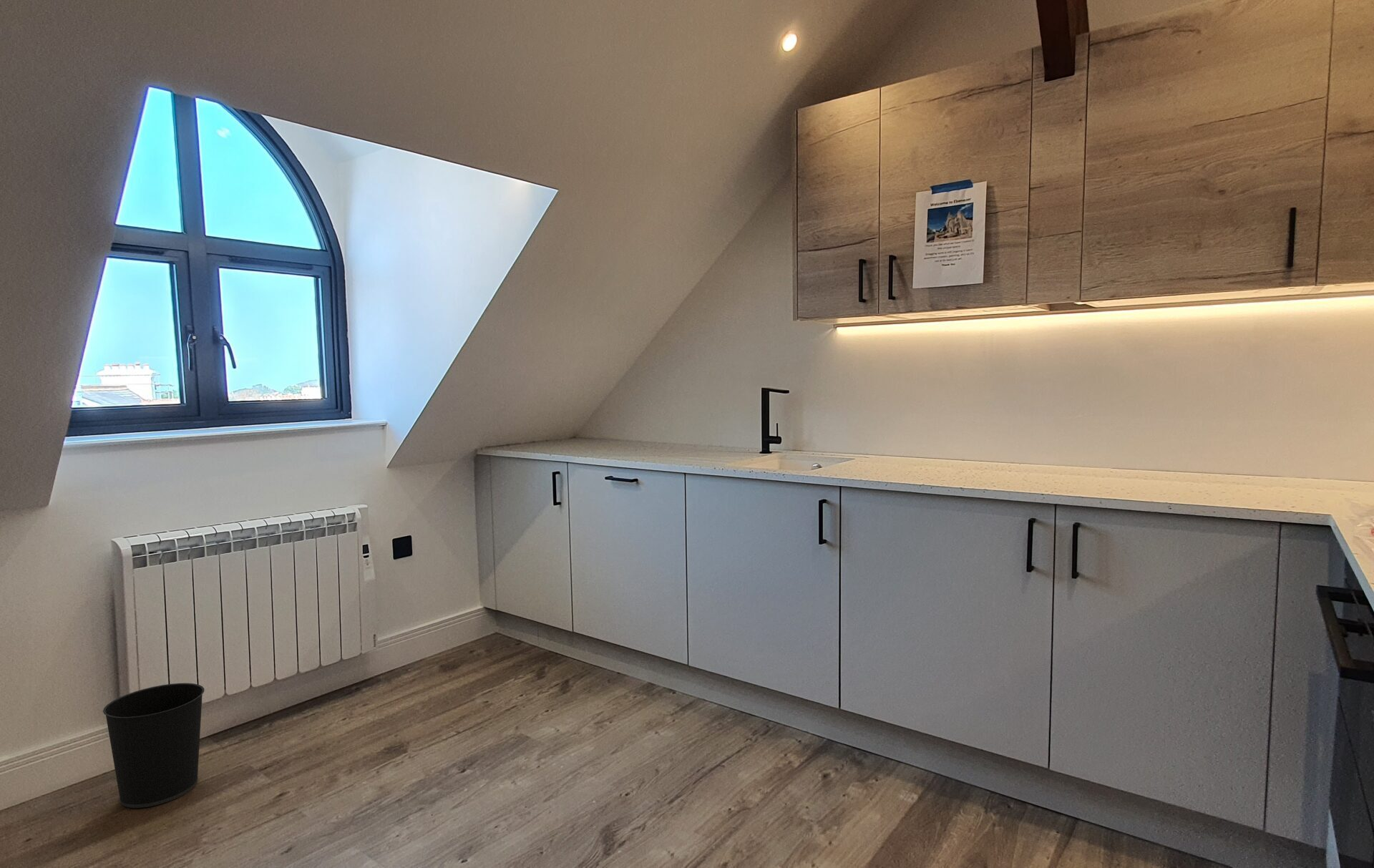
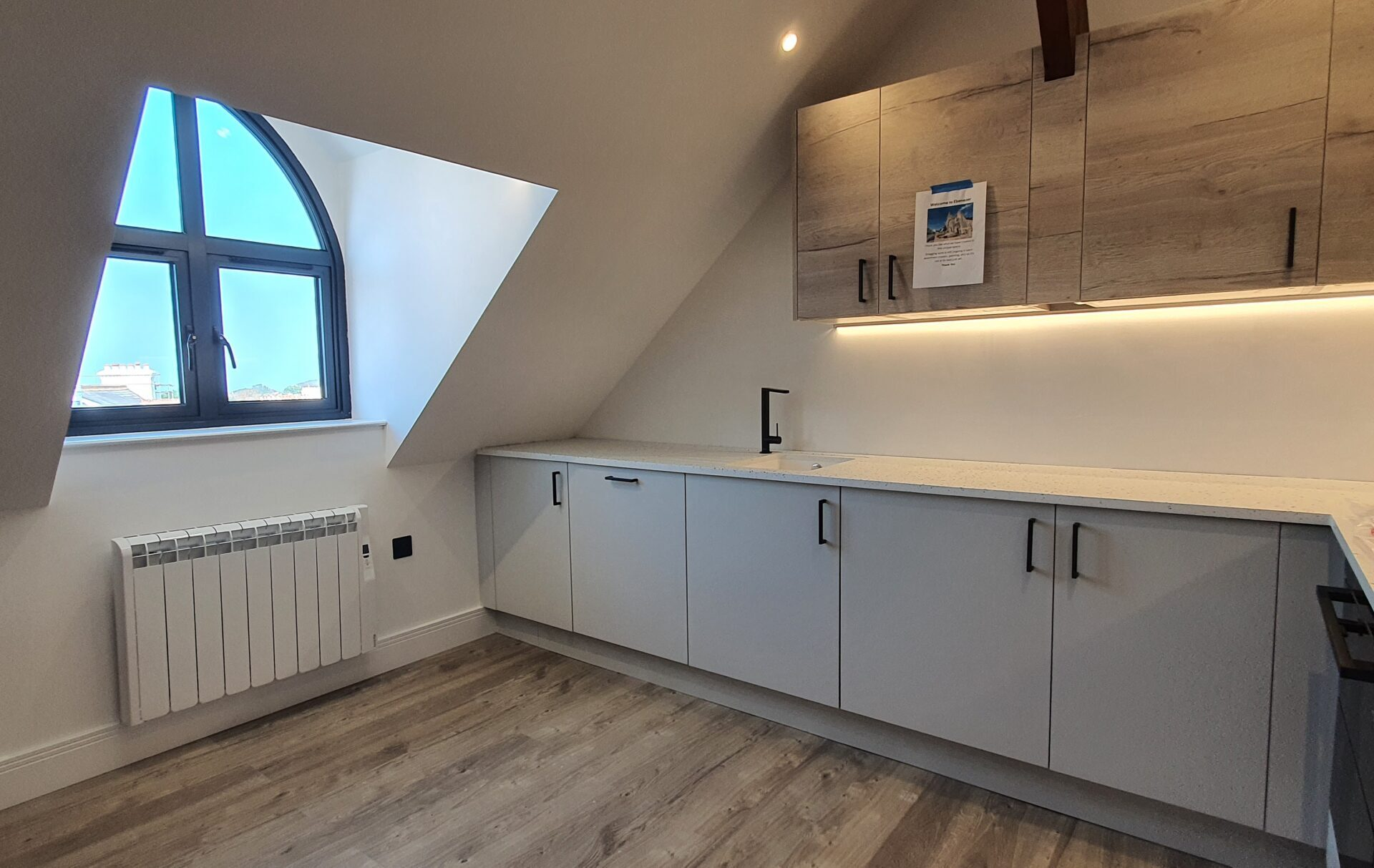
- wastebasket [102,683,205,809]
